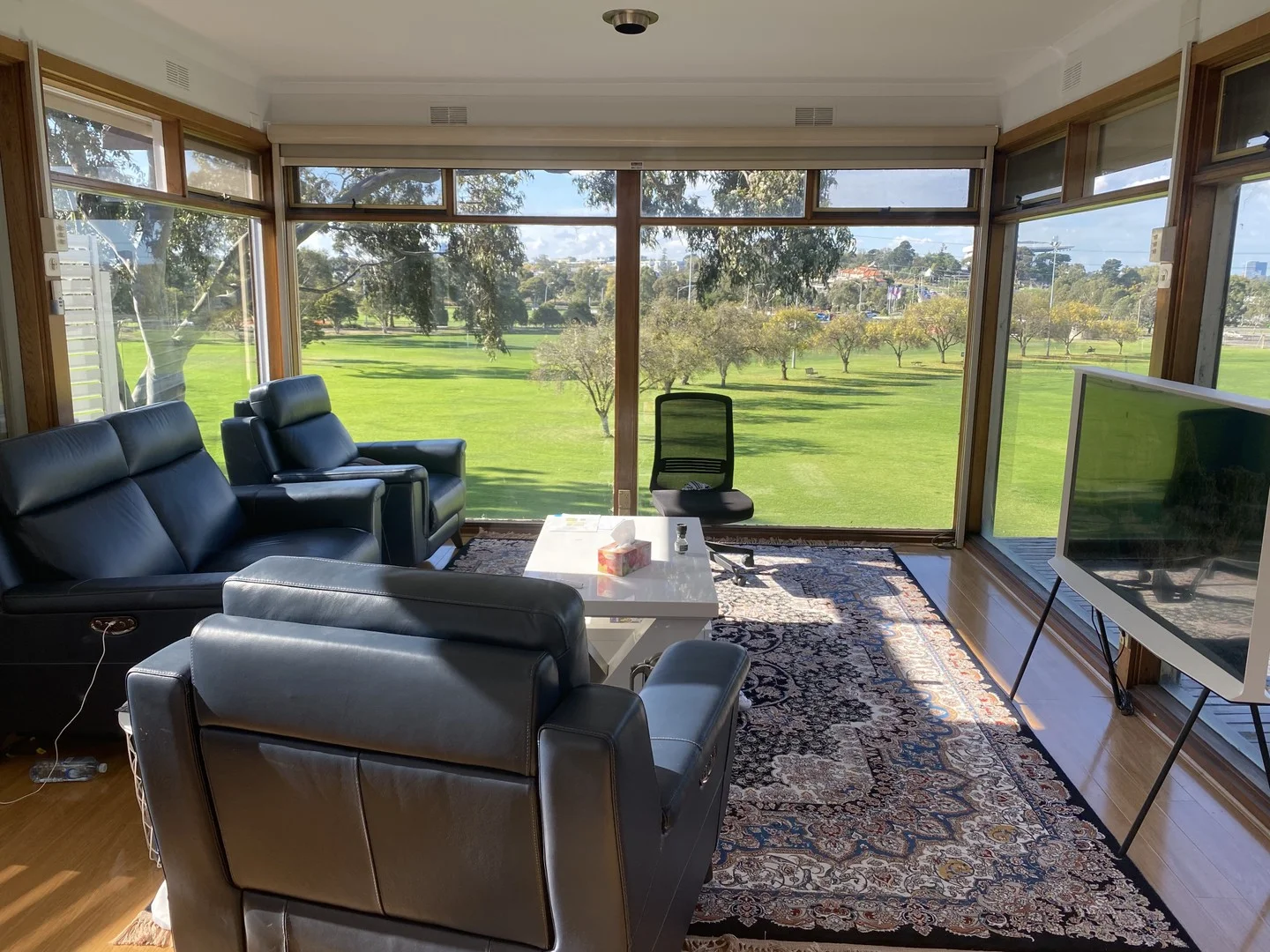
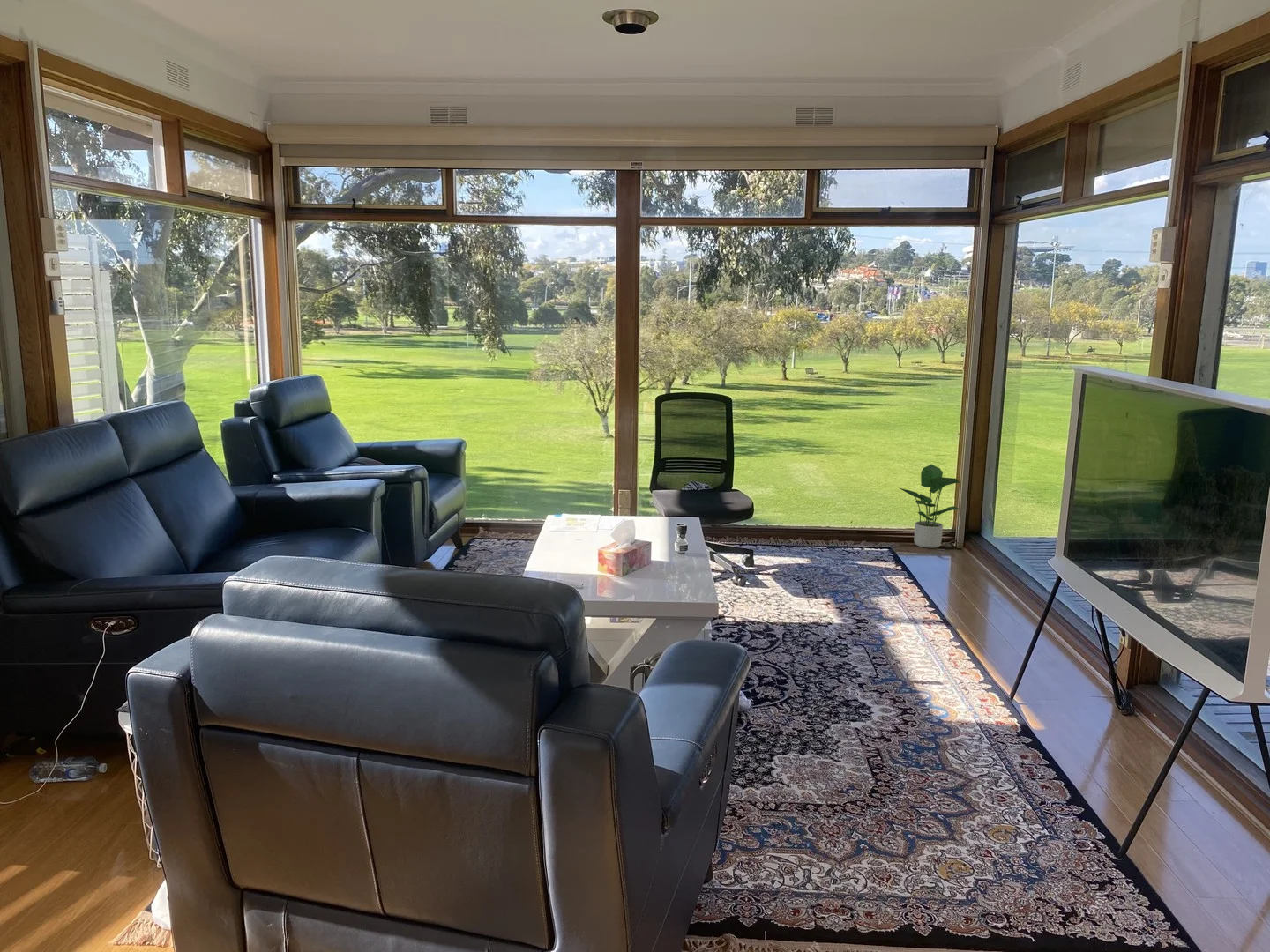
+ potted plant [899,464,961,549]
